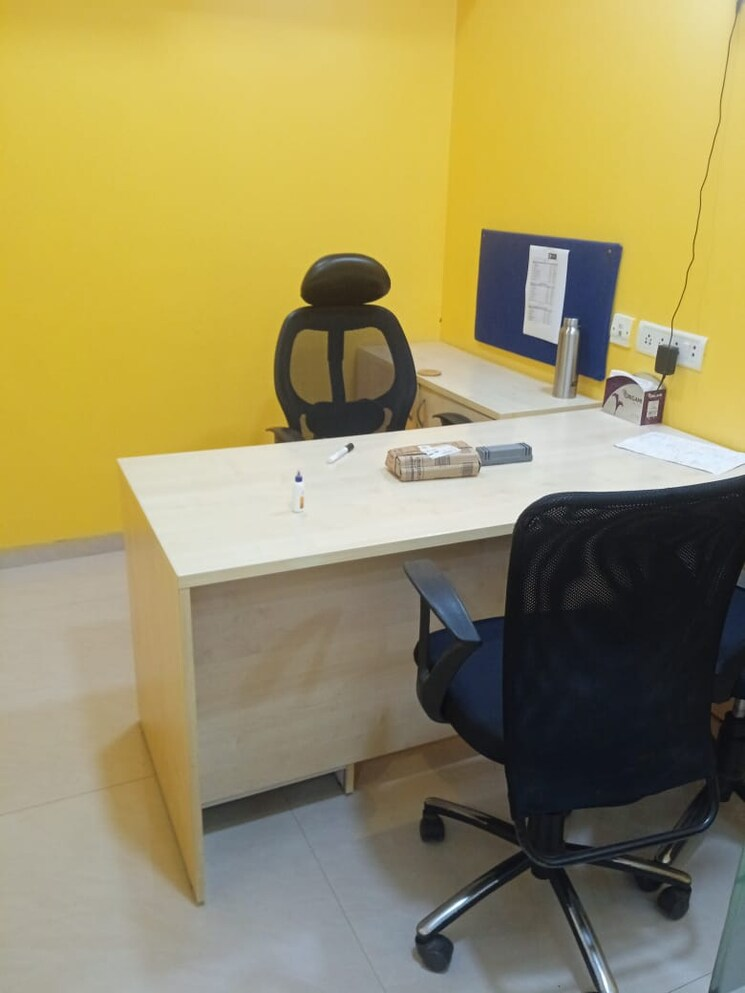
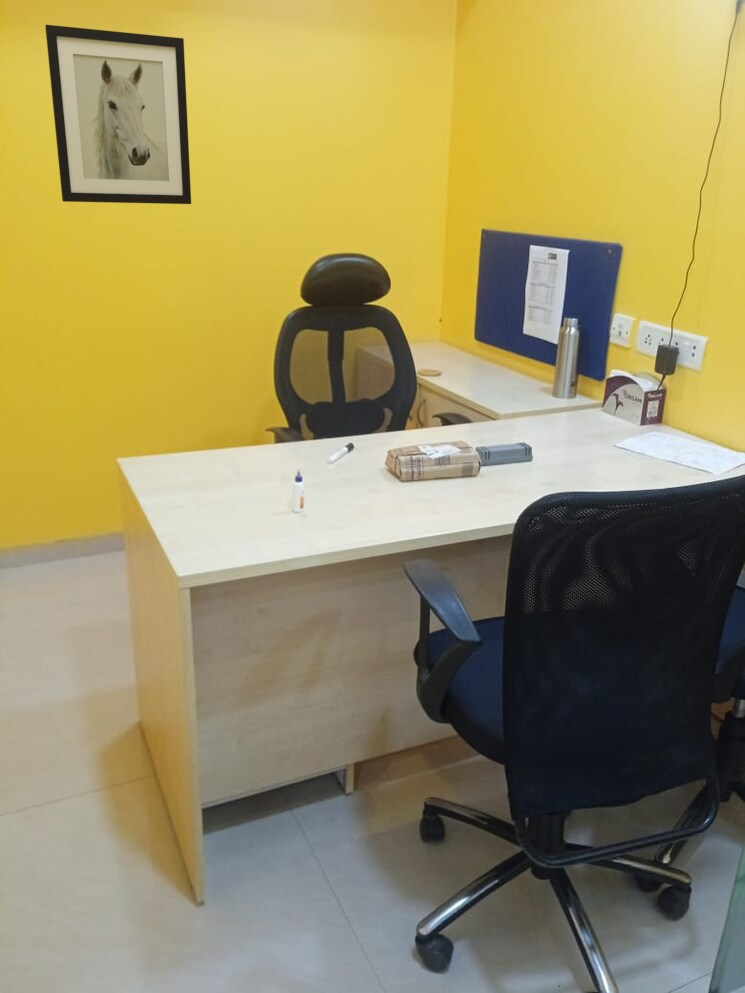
+ wall art [44,24,192,205]
